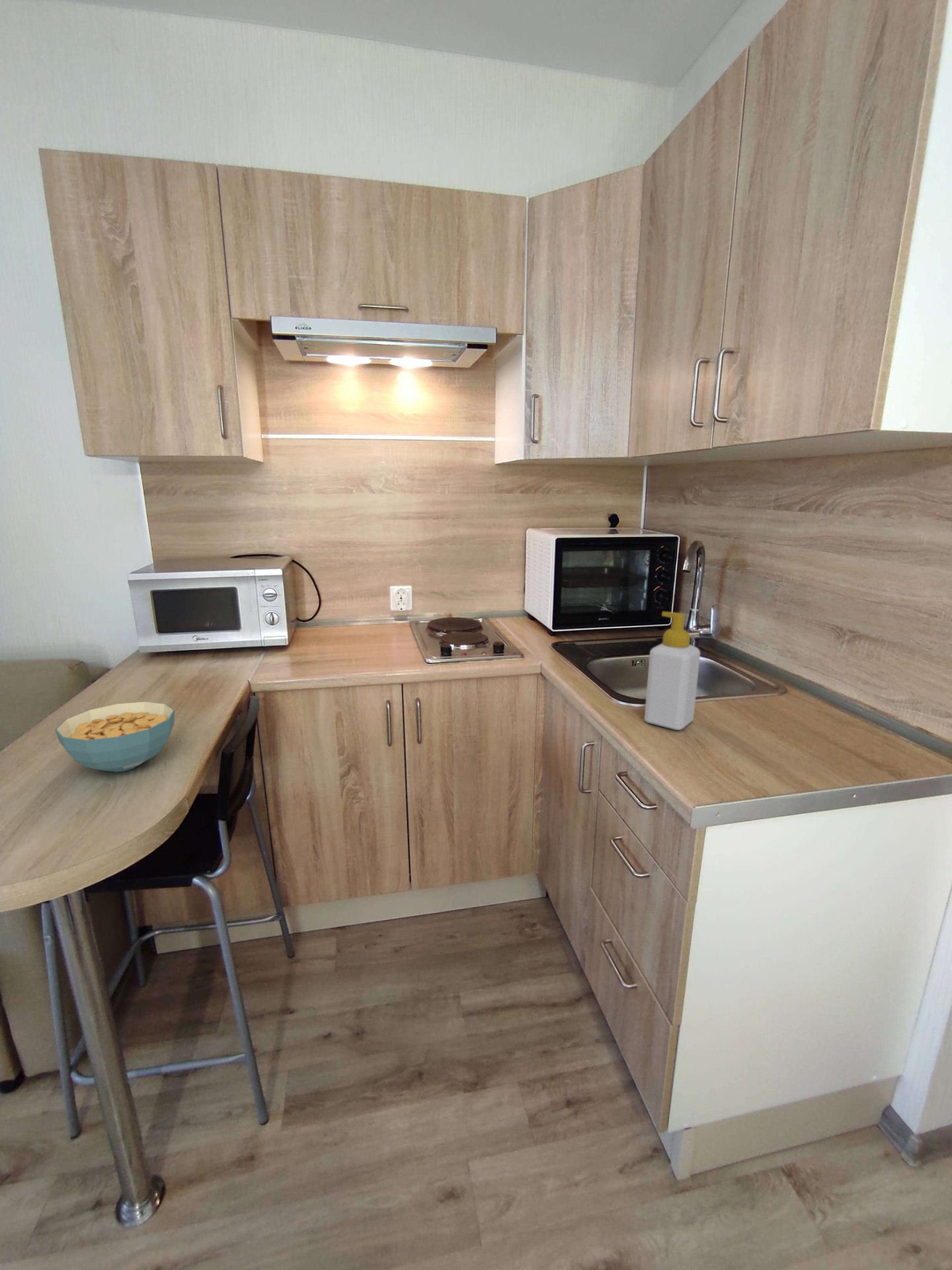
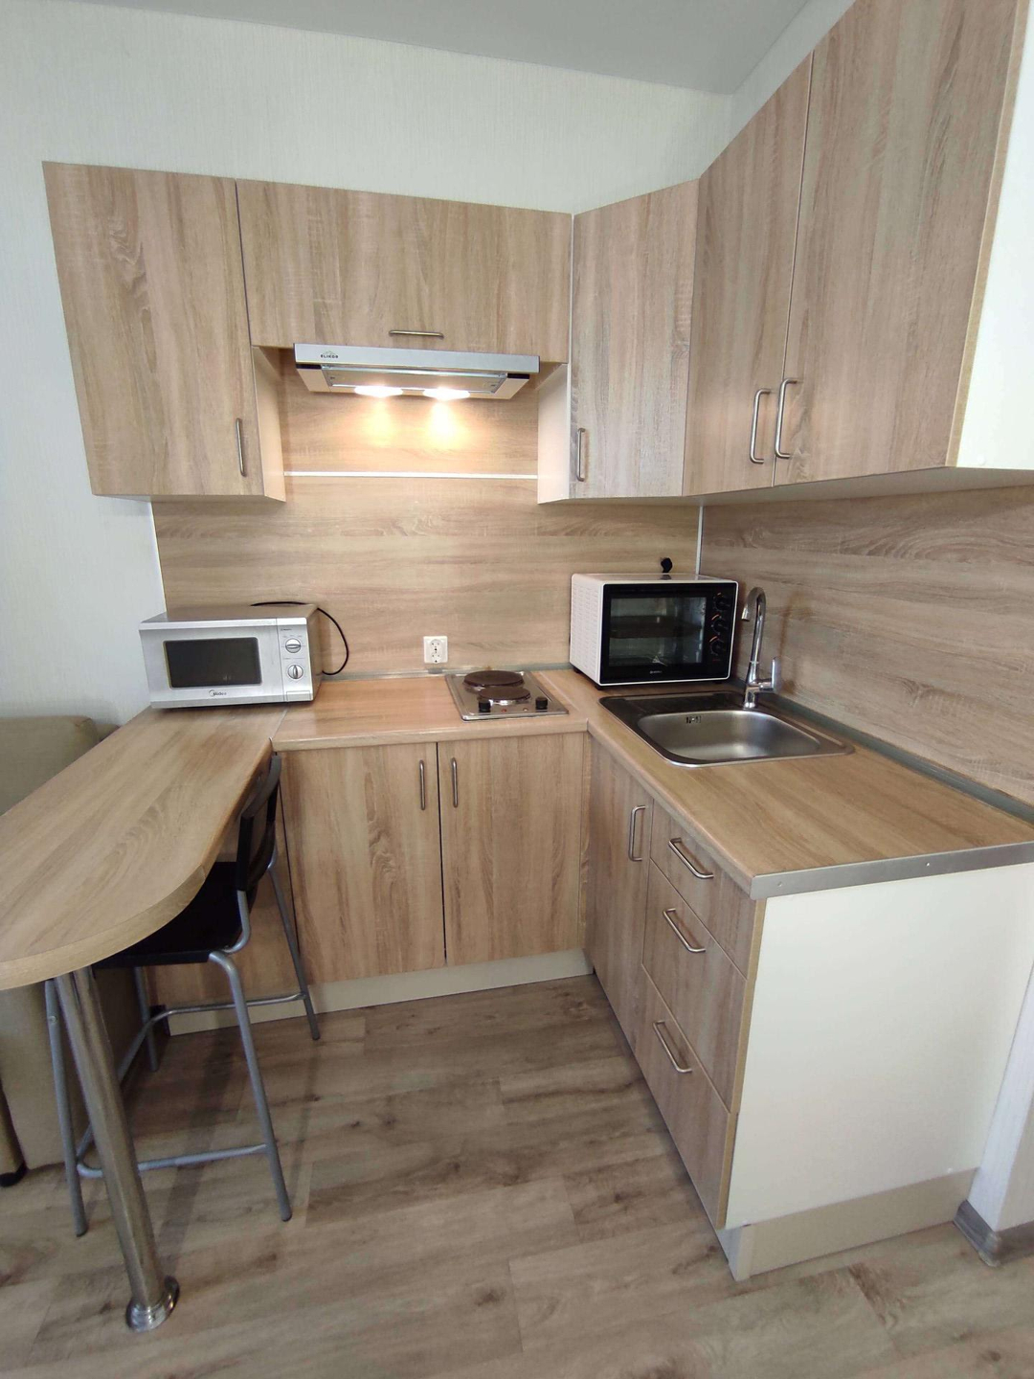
- cereal bowl [55,700,175,773]
- soap bottle [643,610,701,731]
